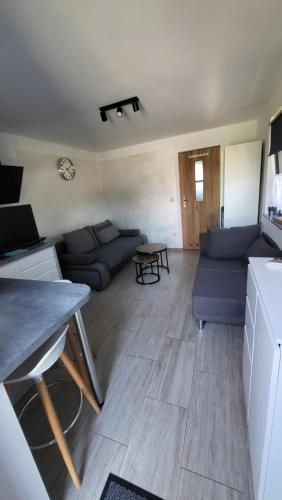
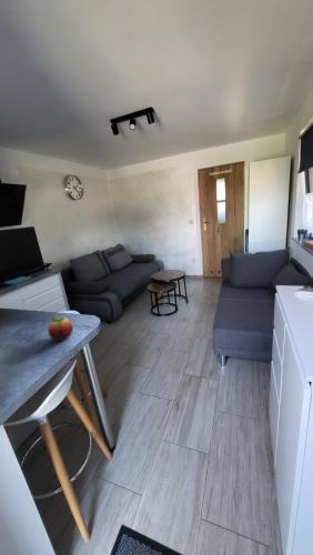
+ fruit [47,316,74,342]
